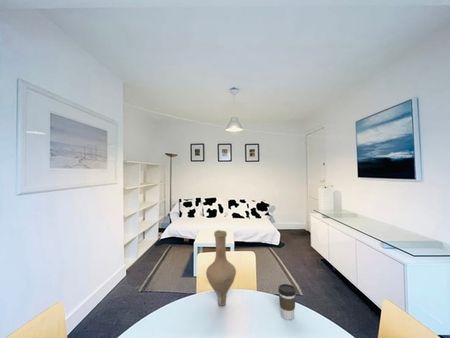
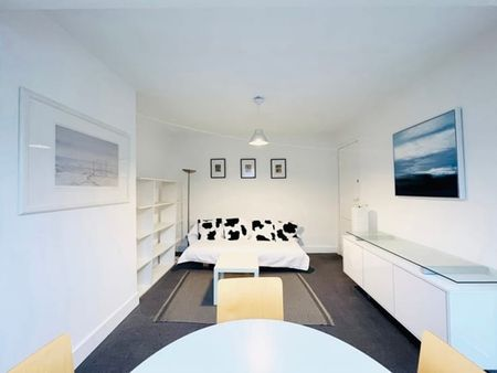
- vase [205,229,237,307]
- coffee cup [277,283,297,321]
